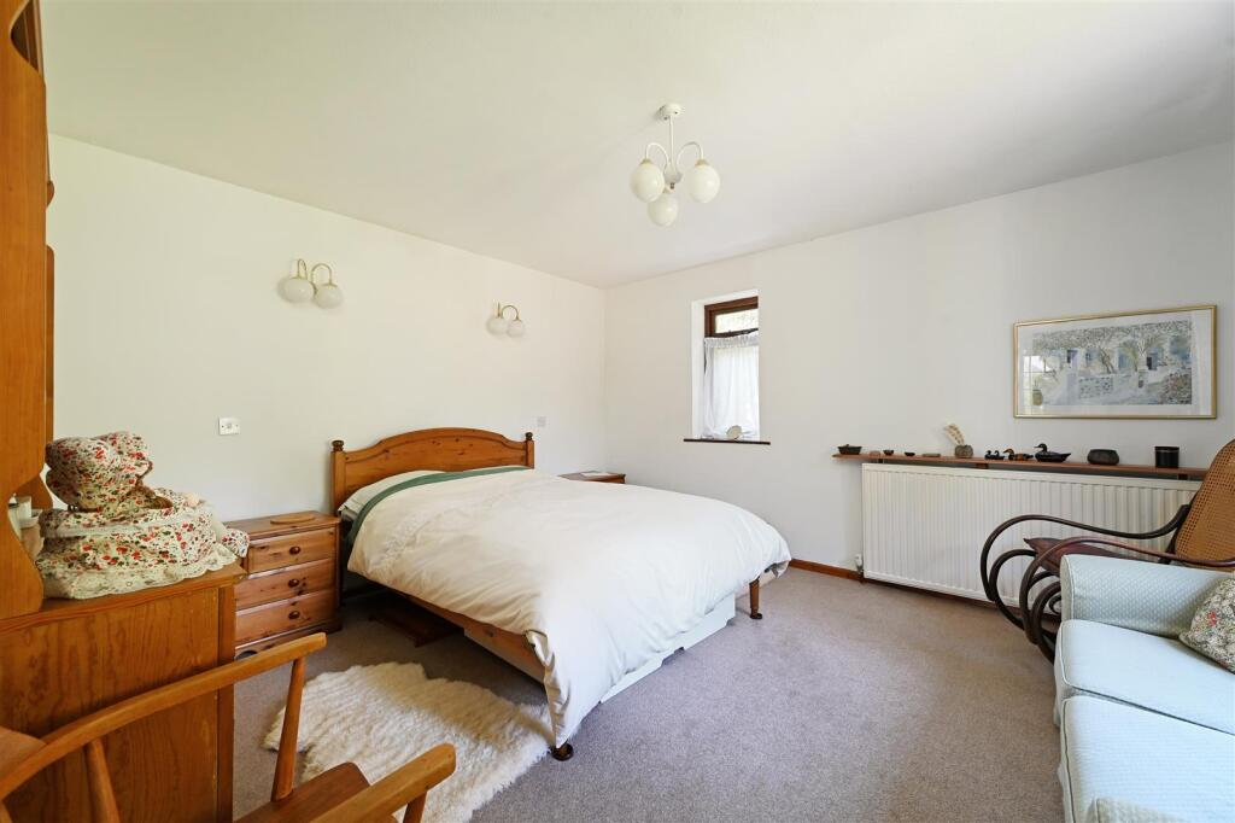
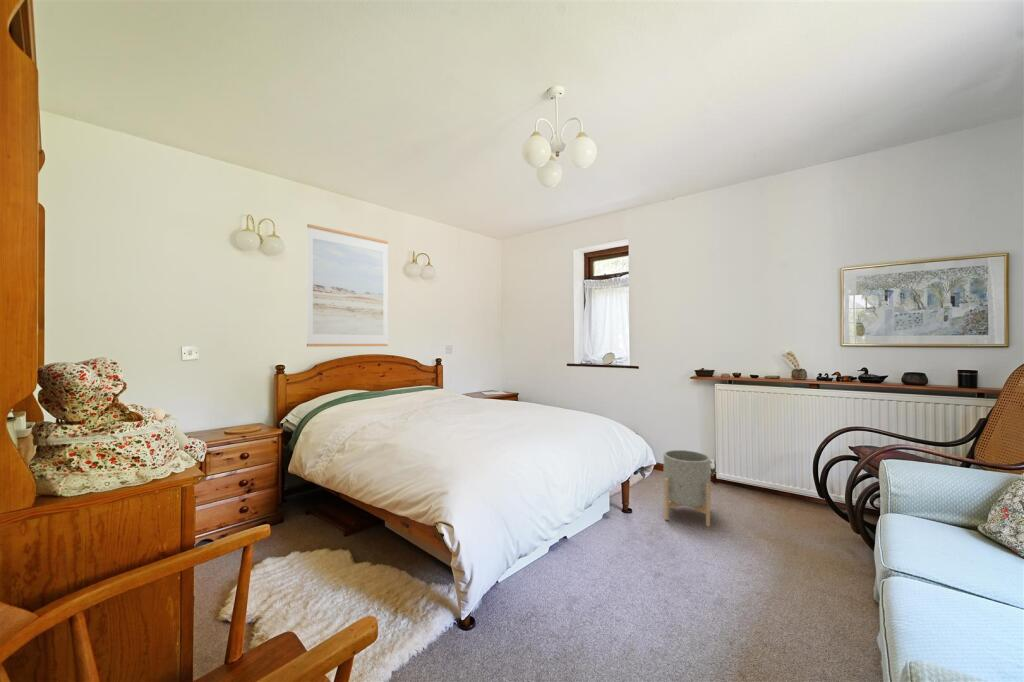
+ planter [663,449,711,528]
+ wall art [306,223,389,348]
